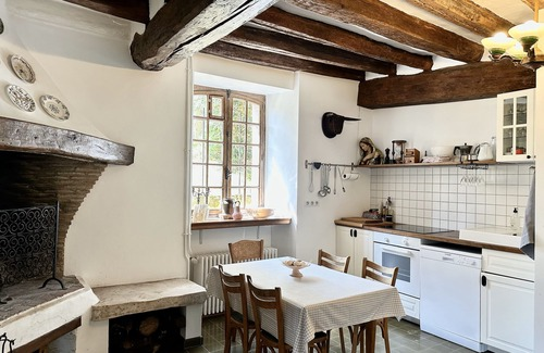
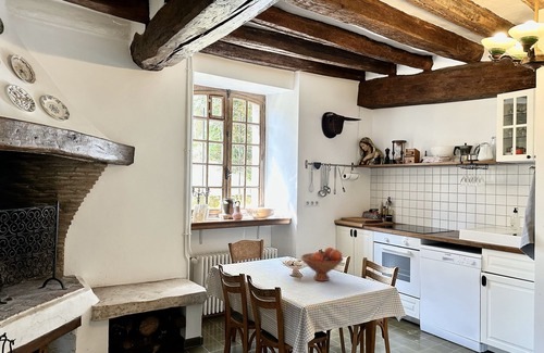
+ fruit bowl [299,247,344,282]
